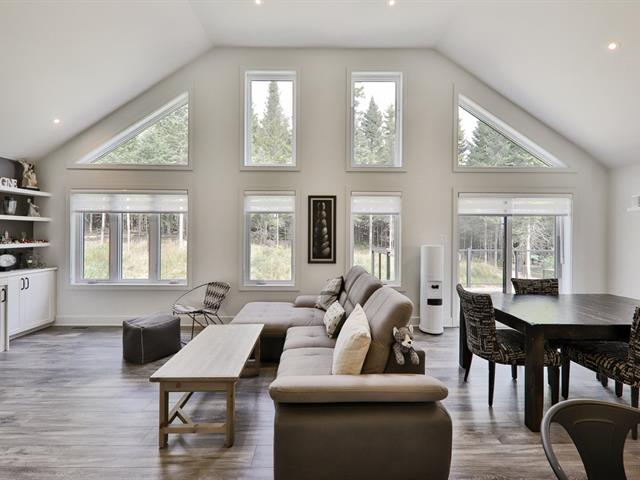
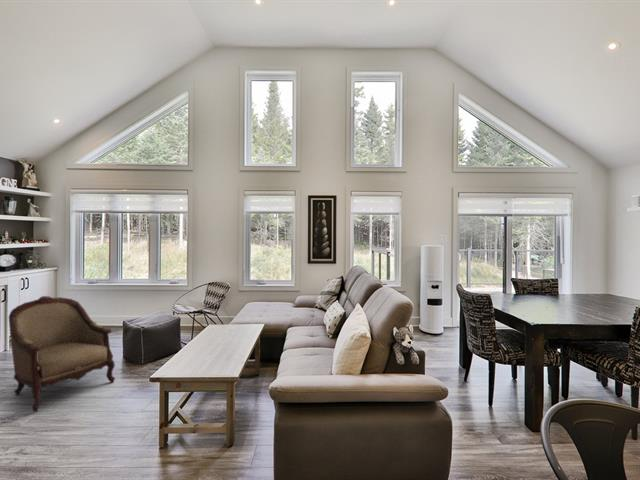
+ armchair [8,295,116,413]
